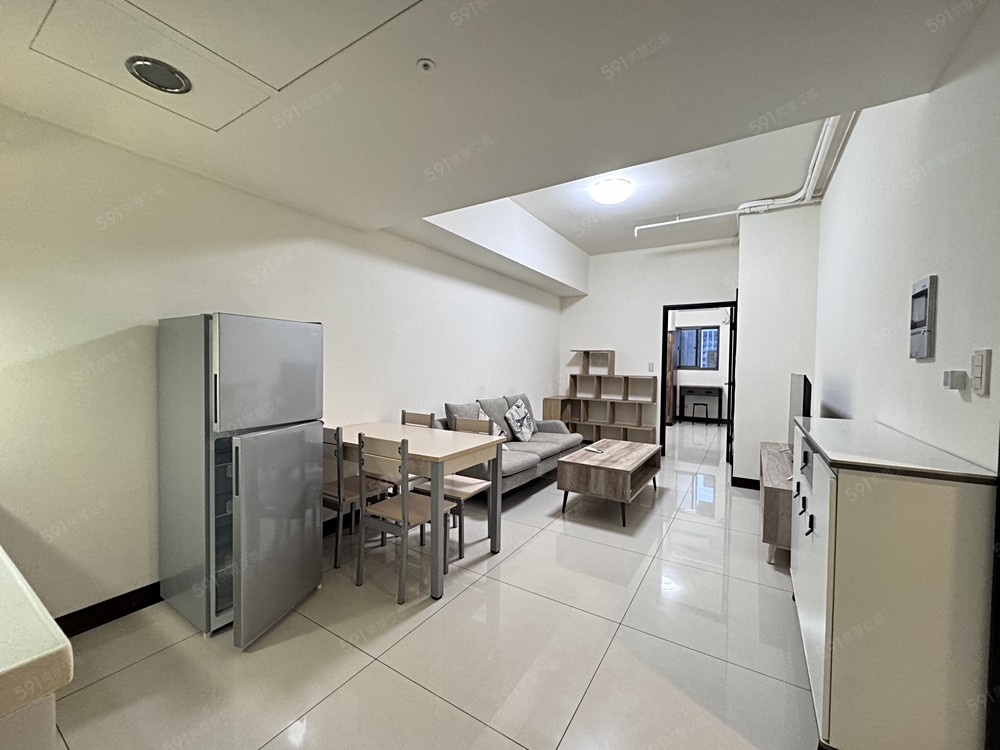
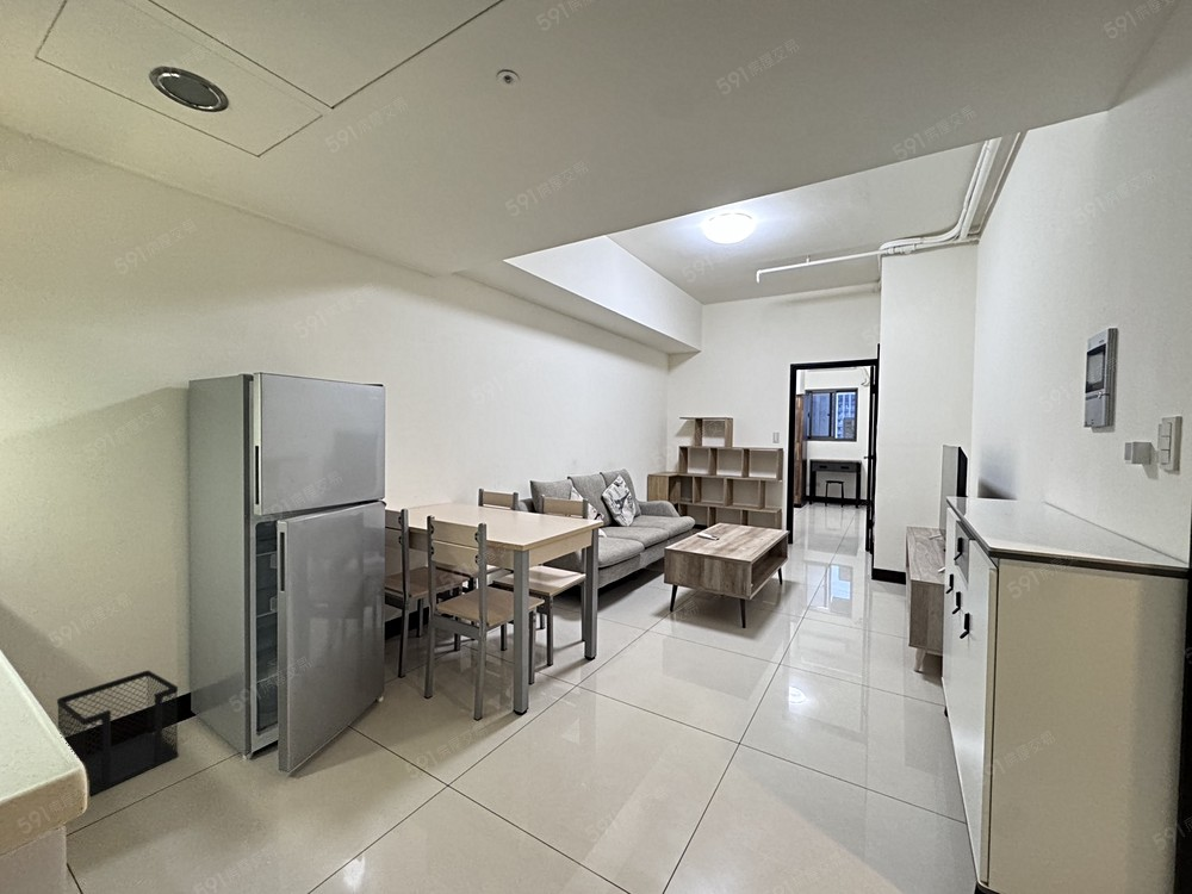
+ wastebasket [56,669,180,797]
